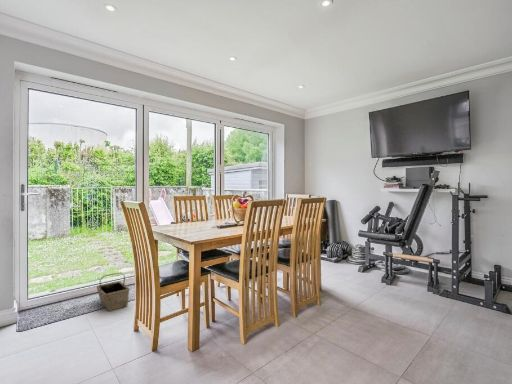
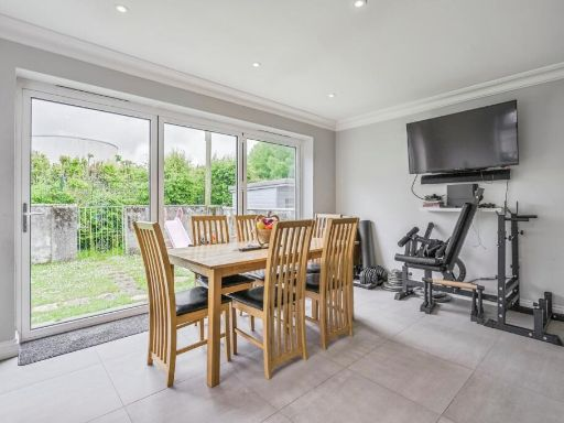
- basket [96,272,130,312]
